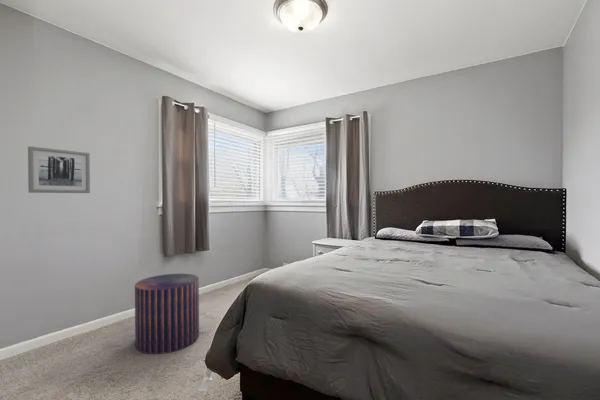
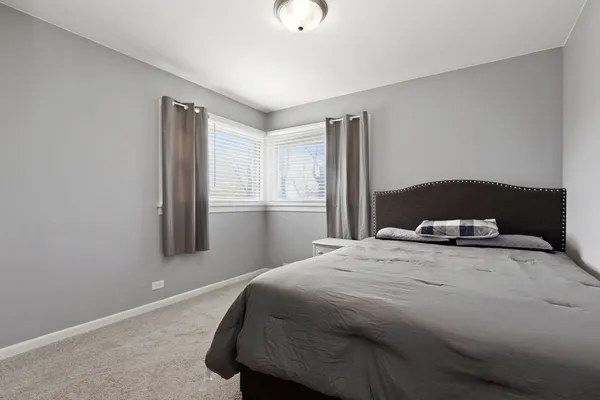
- pouf [134,273,200,355]
- wall art [27,145,91,194]
